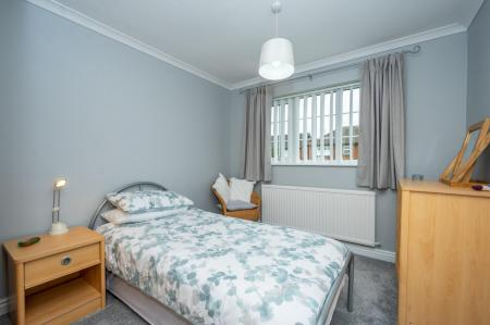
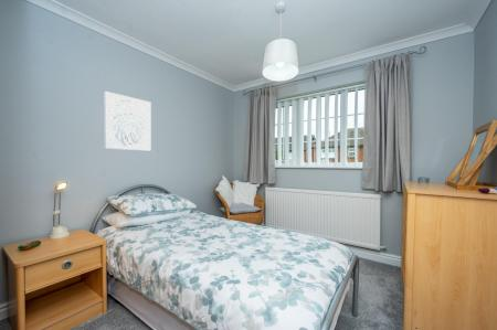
+ wall art [103,91,152,152]
